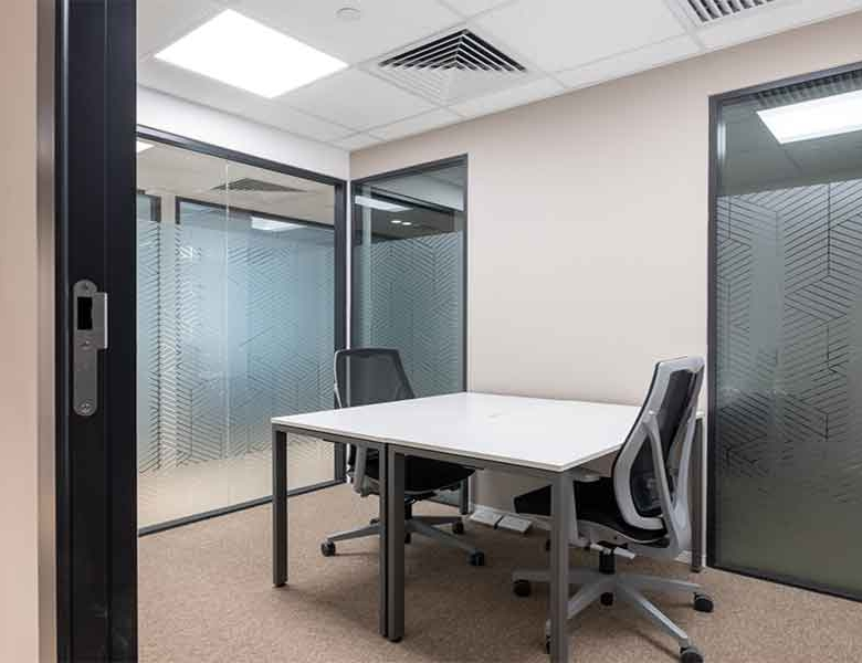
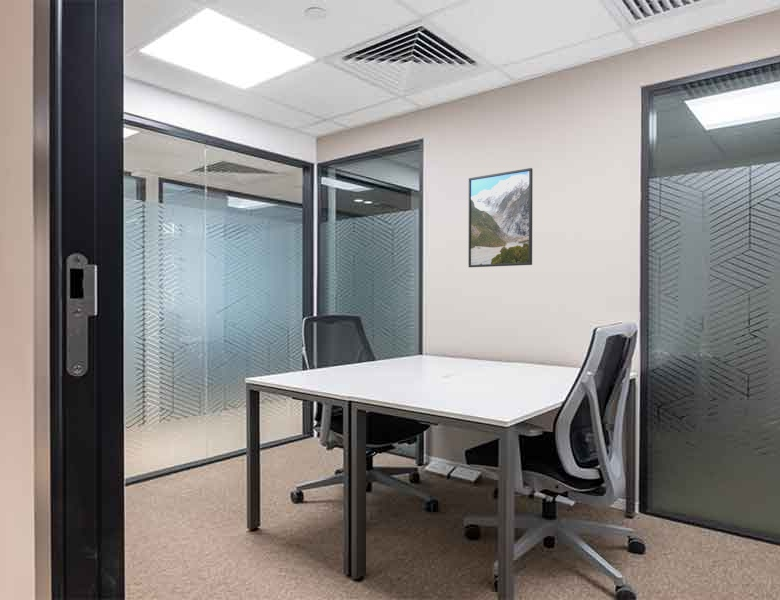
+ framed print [467,167,534,268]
